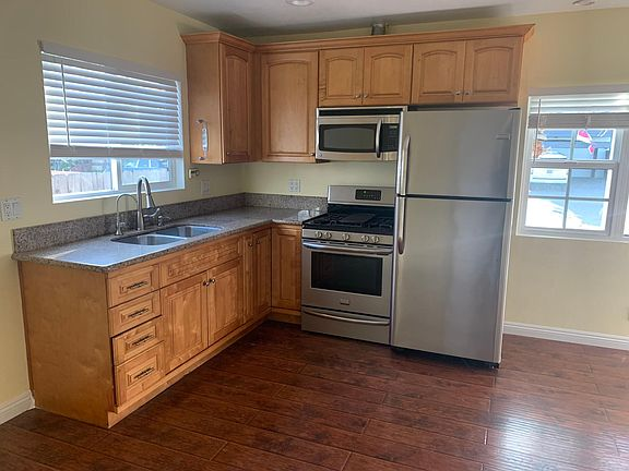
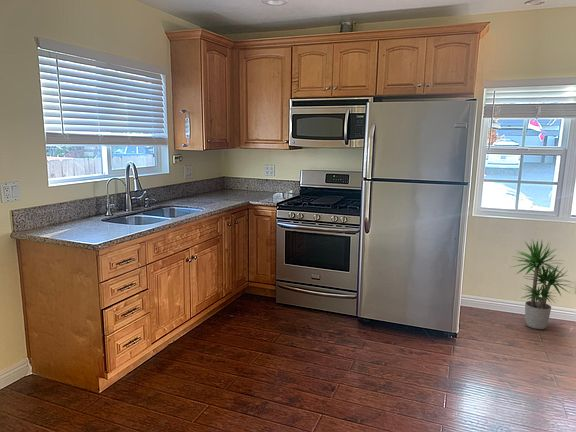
+ potted plant [511,238,576,330]
